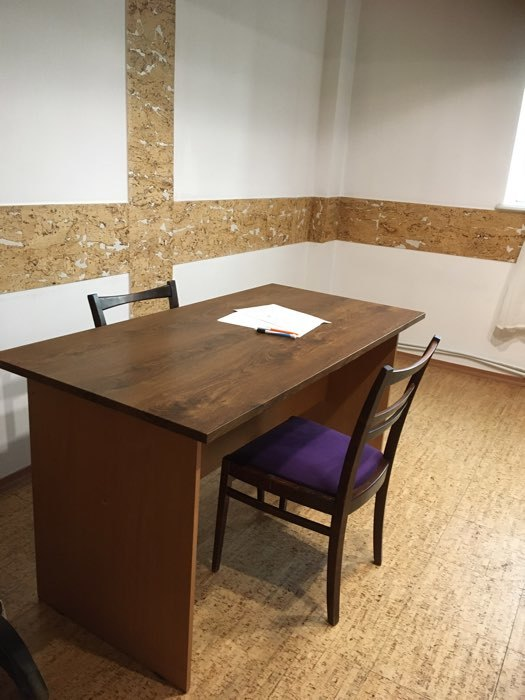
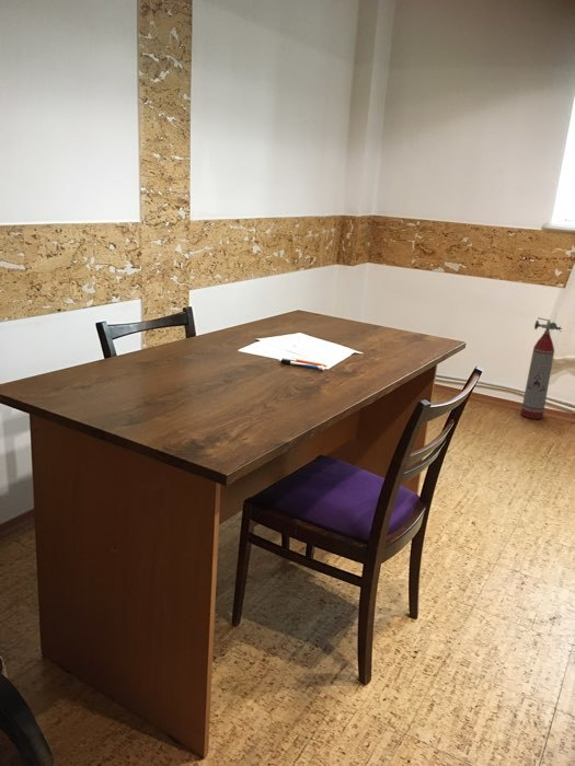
+ fire extinguisher [520,316,563,420]
